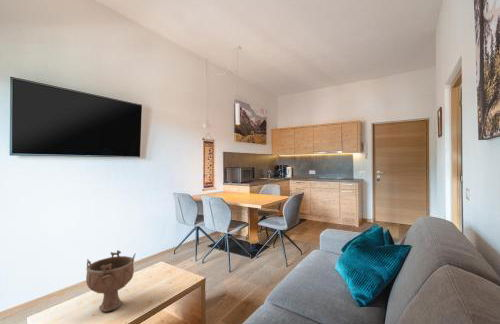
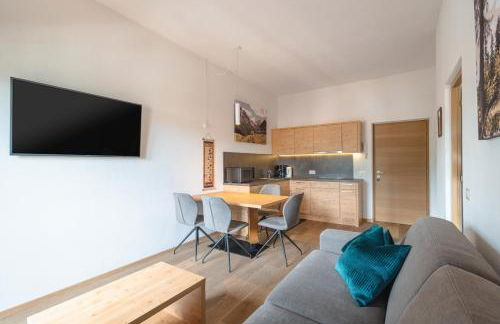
- decorative bowl [85,249,137,313]
